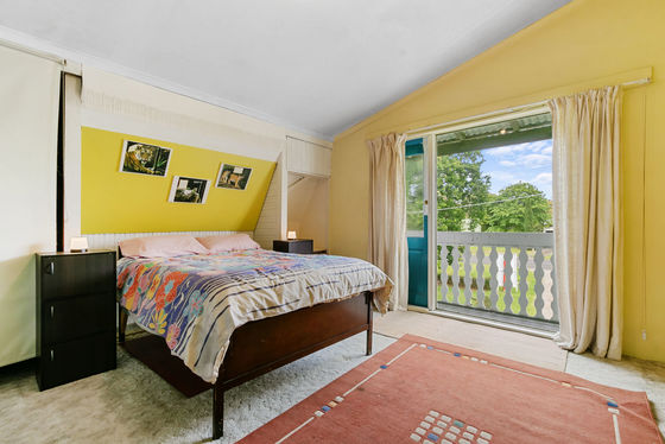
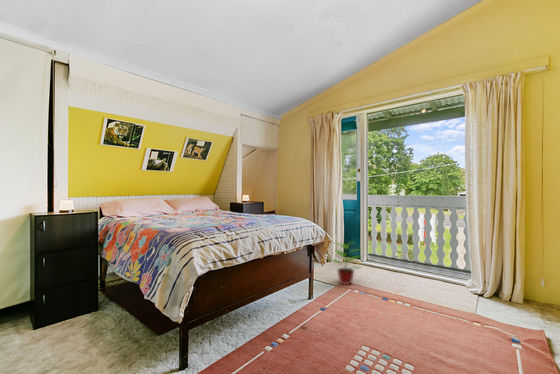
+ potted plant [325,239,364,286]
